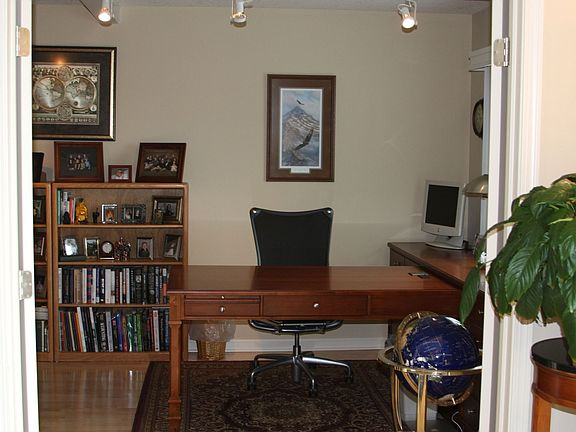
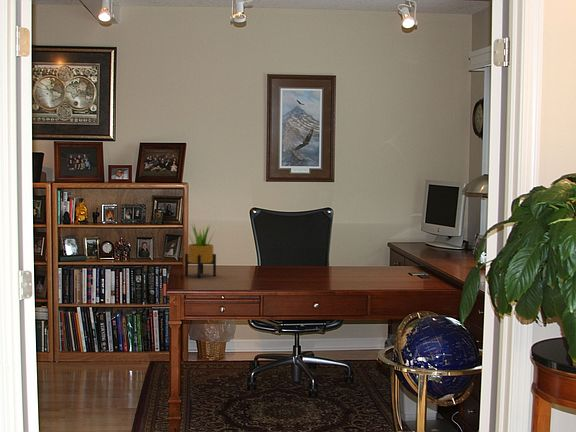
+ potted plant [184,223,217,279]
